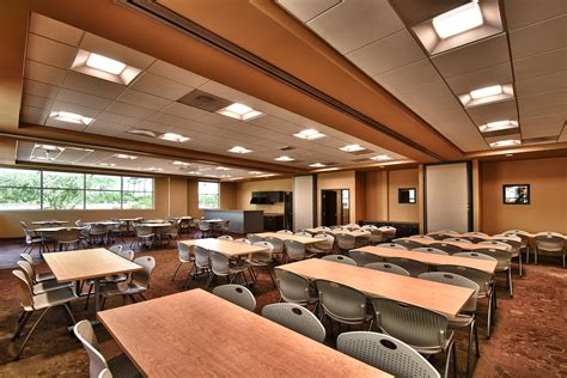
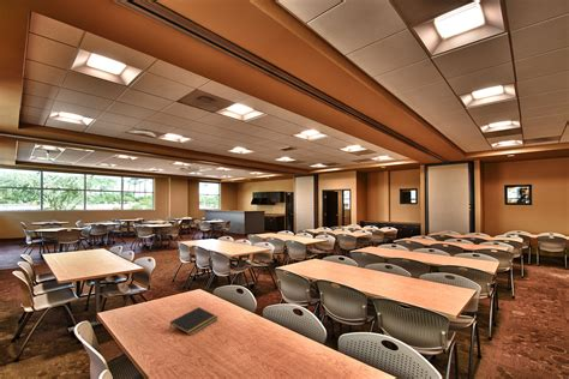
+ notepad [168,306,218,336]
